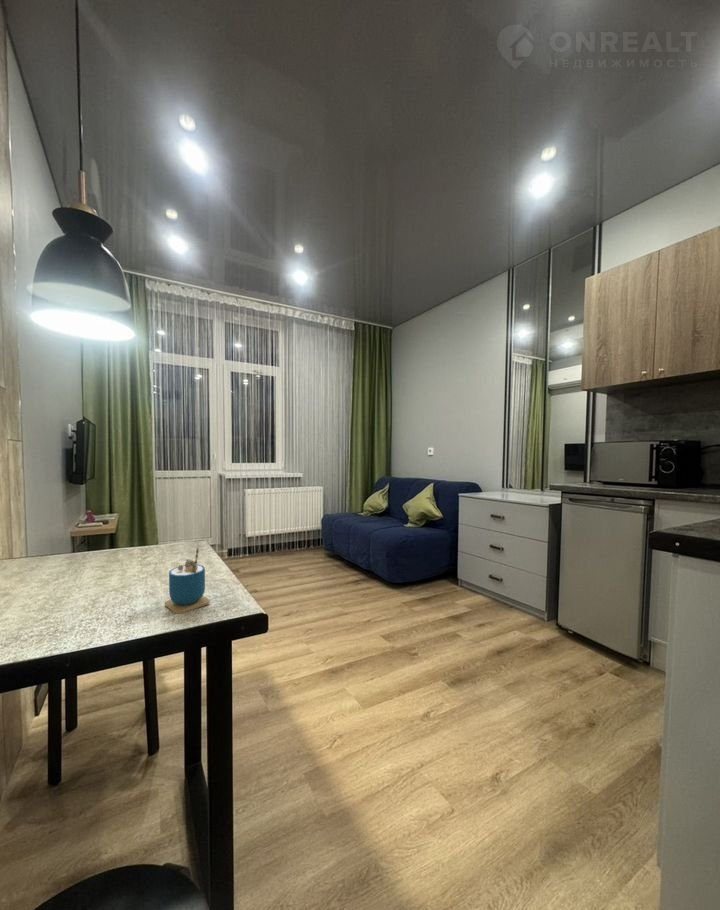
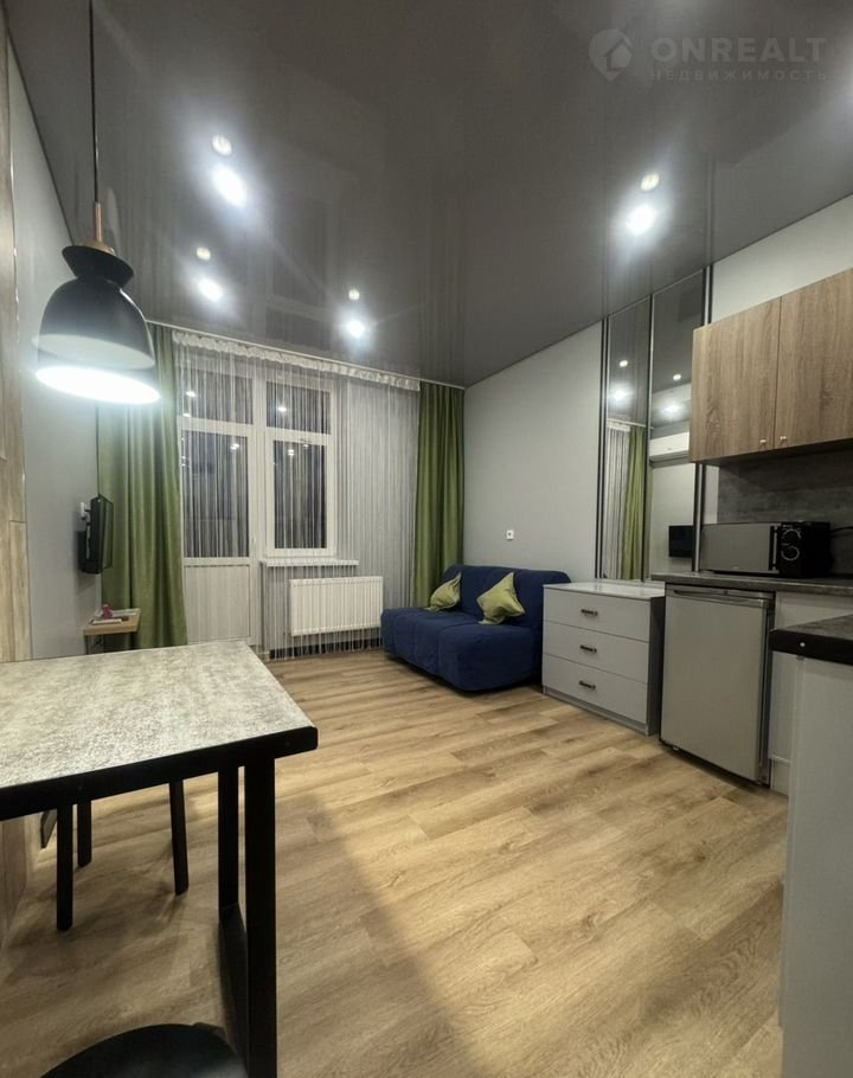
- cup [164,547,211,615]
